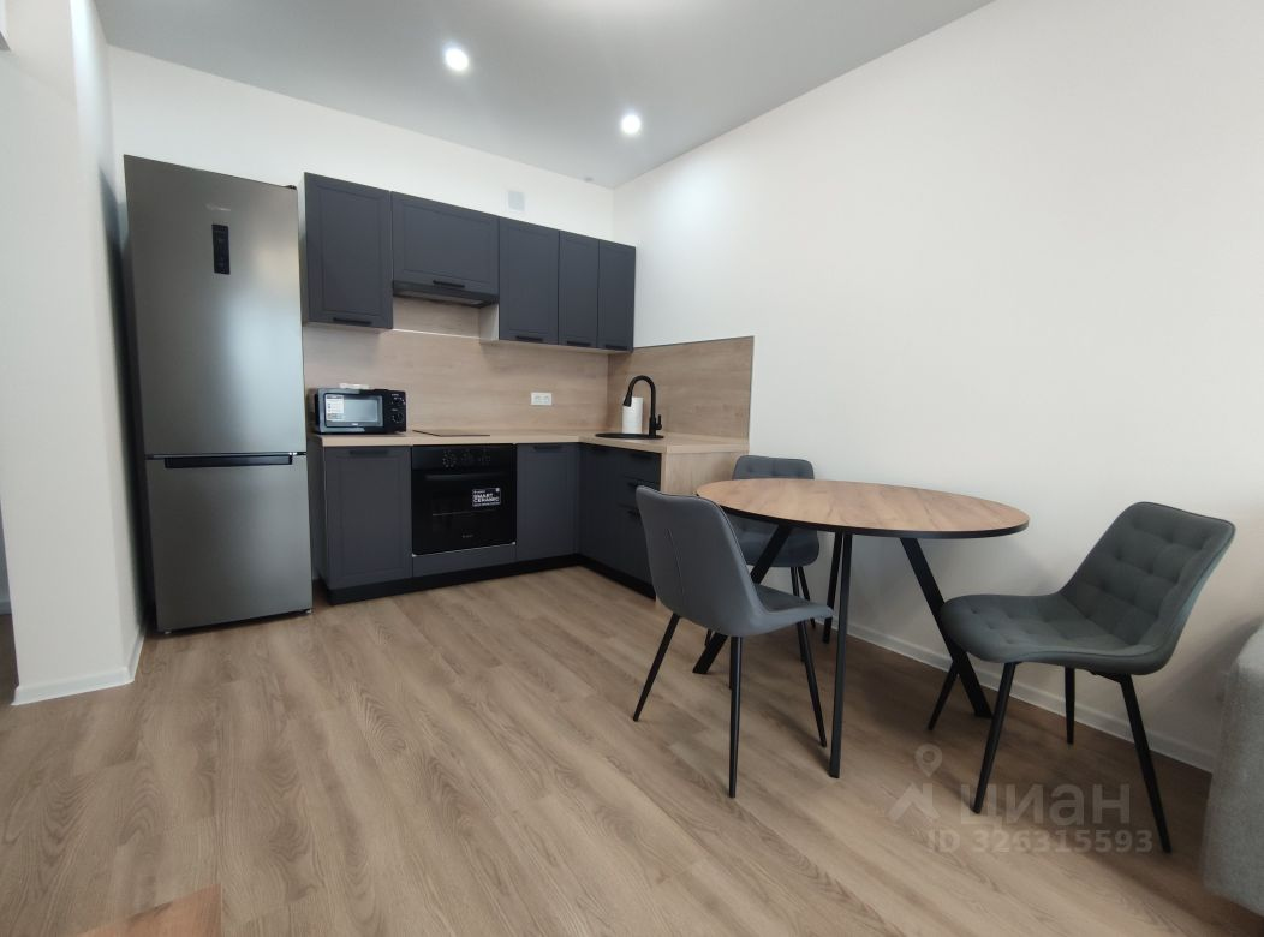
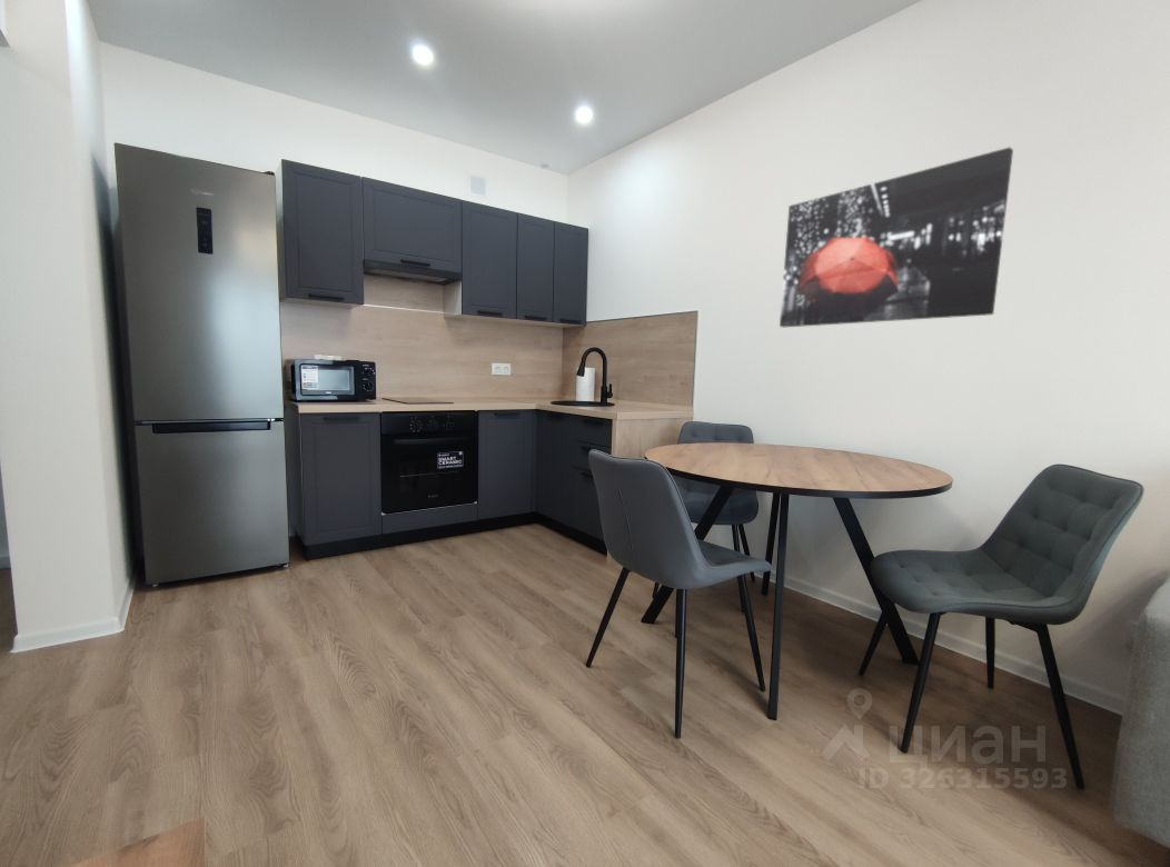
+ wall art [779,146,1014,328]
